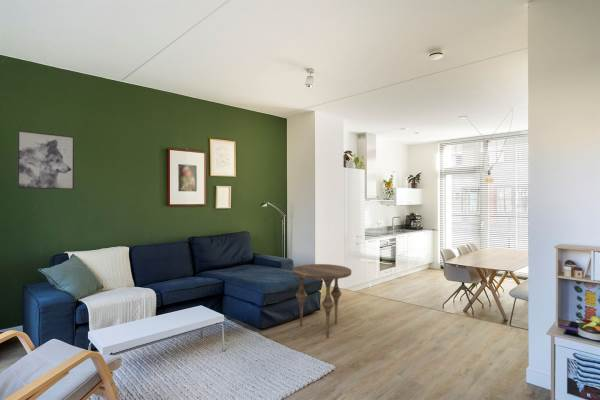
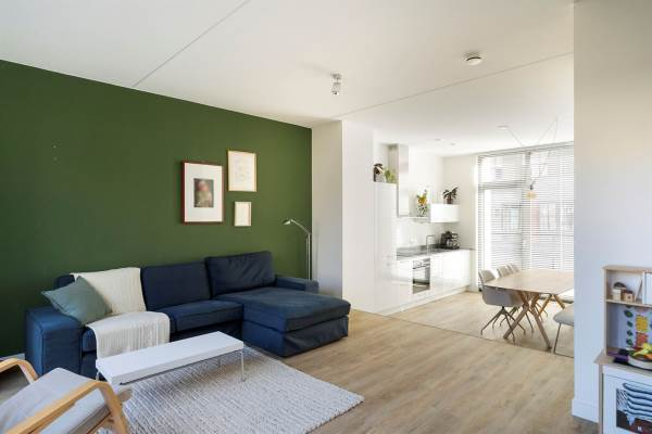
- wall art [16,129,75,190]
- side table [292,263,352,338]
